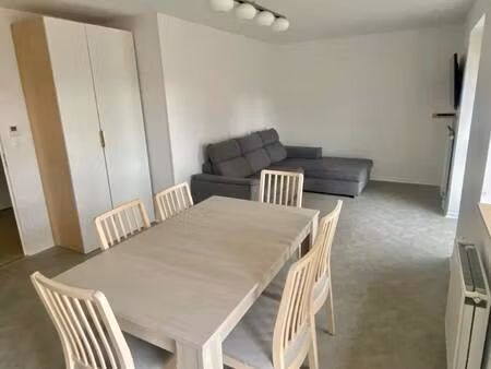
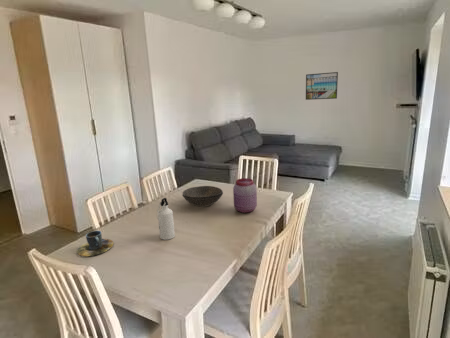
+ jar [232,177,258,214]
+ cup [76,230,115,257]
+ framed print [305,71,339,101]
+ bowl [181,185,224,207]
+ water bottle [156,197,176,241]
